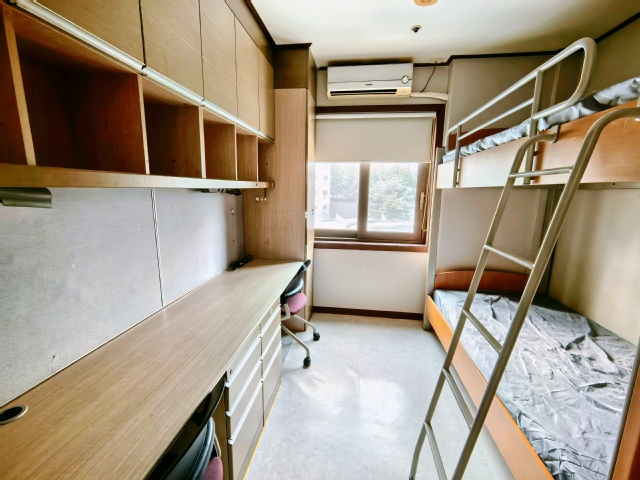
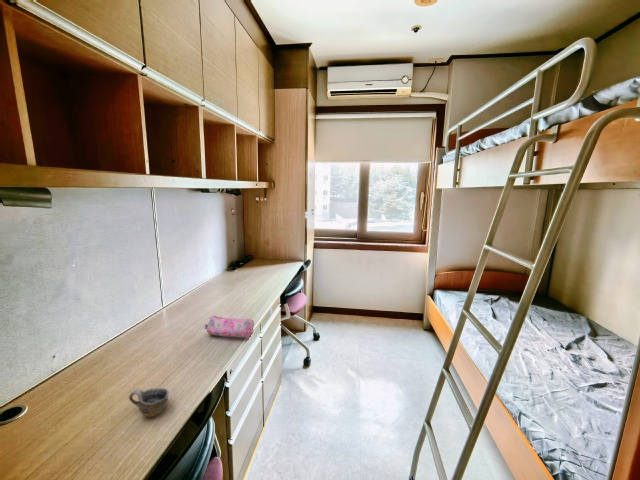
+ pencil case [203,315,255,339]
+ cup [128,387,170,418]
